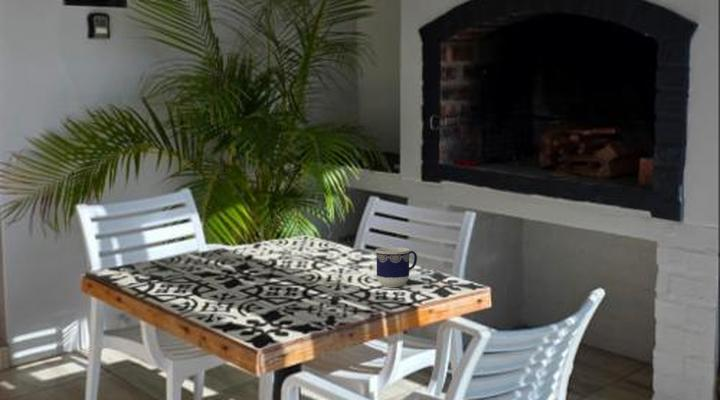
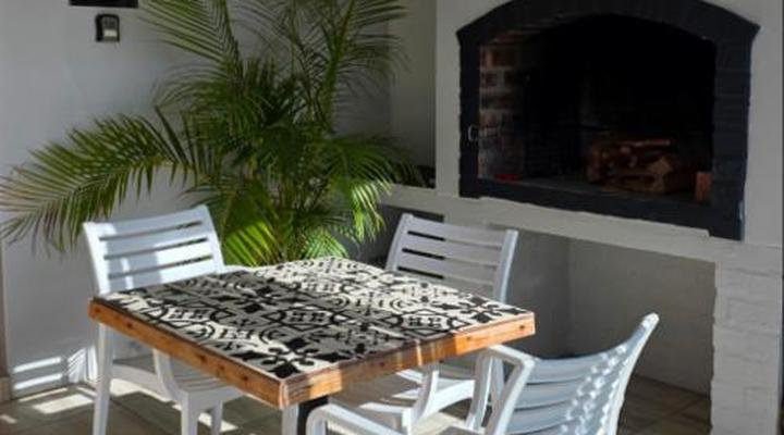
- cup [375,246,418,288]
